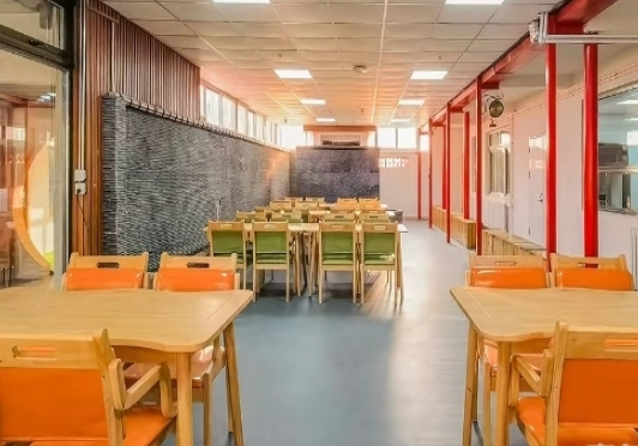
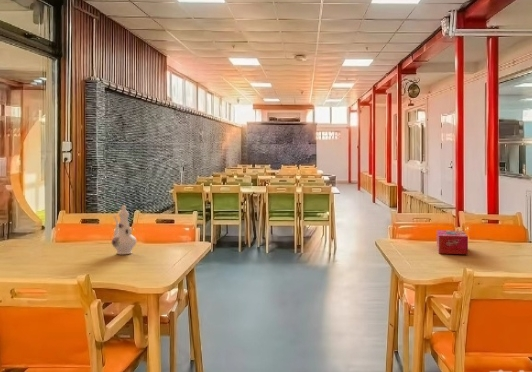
+ chinaware [111,204,138,255]
+ tissue box [436,229,469,255]
